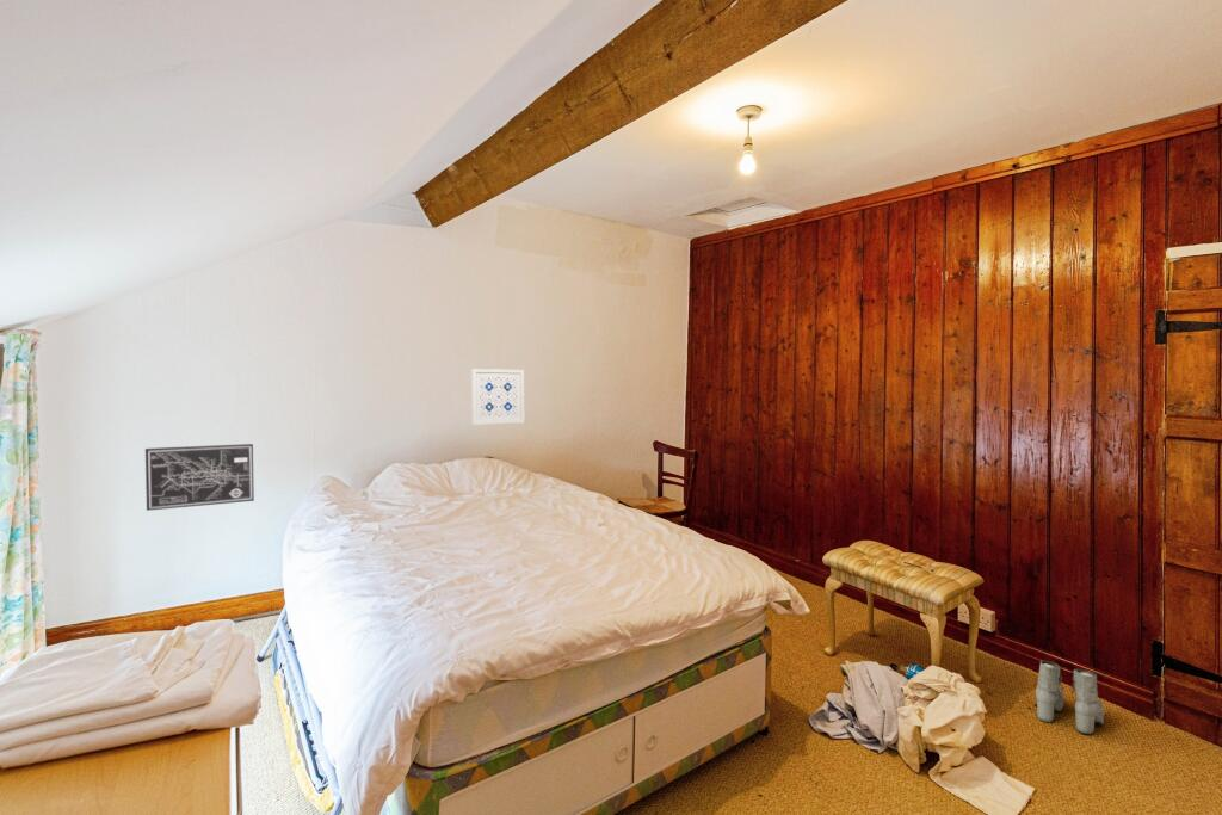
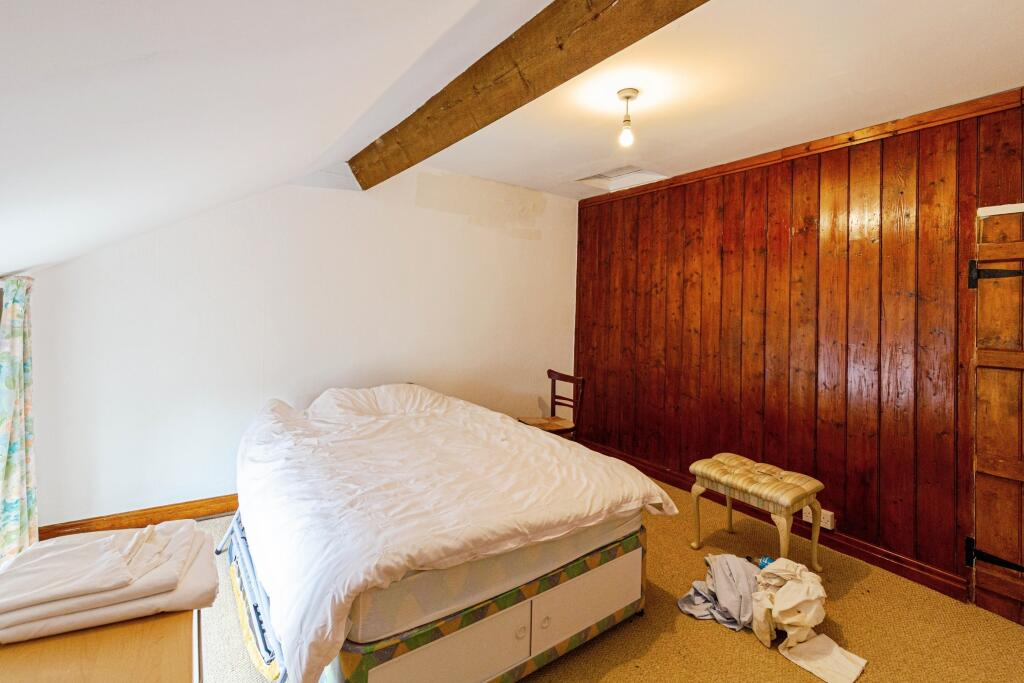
- boots [1035,660,1105,735]
- wall art [144,443,255,512]
- wall art [470,368,525,426]
